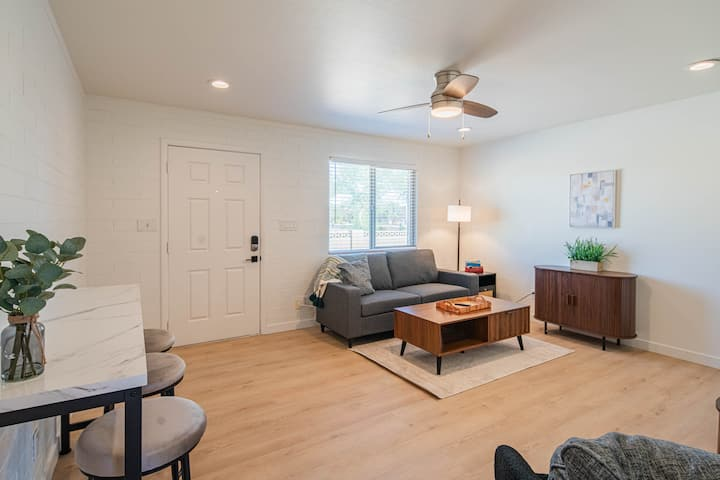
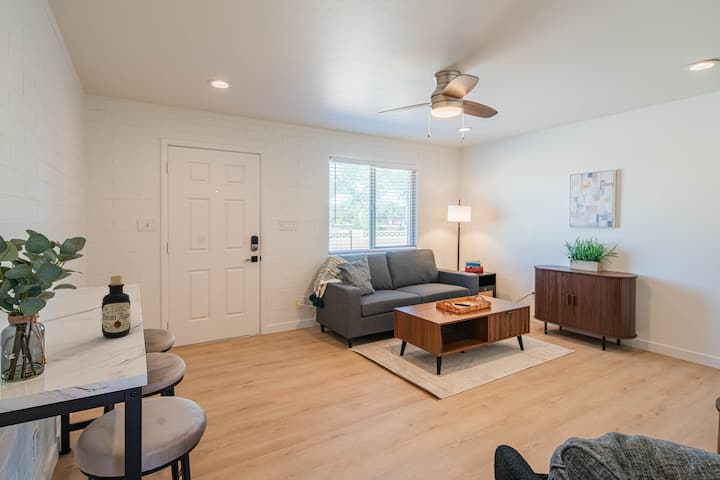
+ bottle [101,274,131,338]
